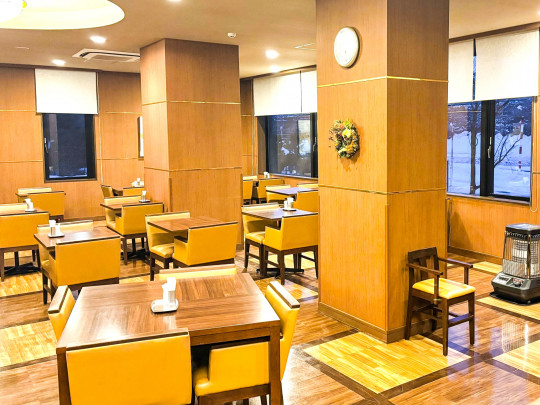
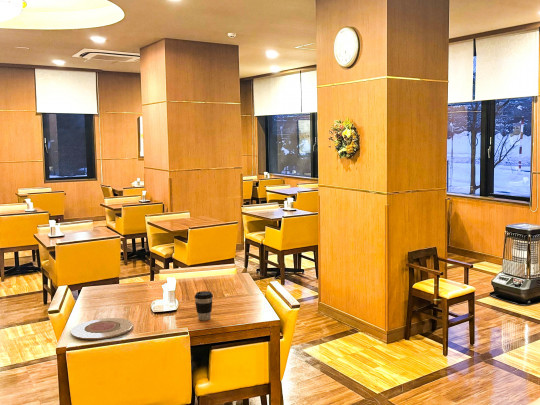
+ plate [70,317,134,340]
+ coffee cup [194,290,214,321]
